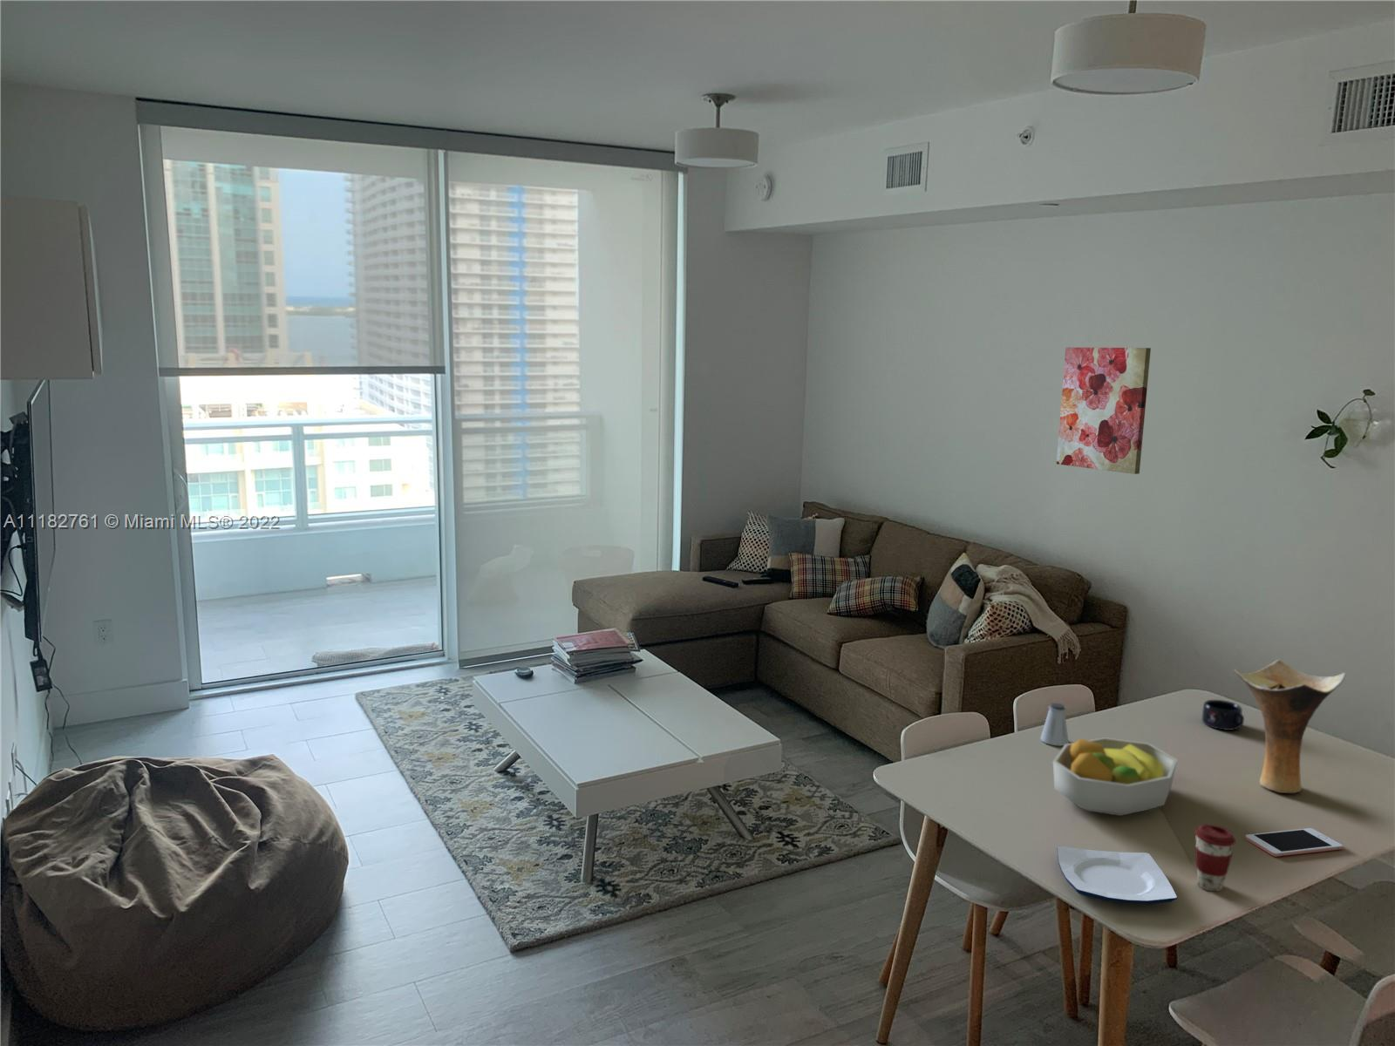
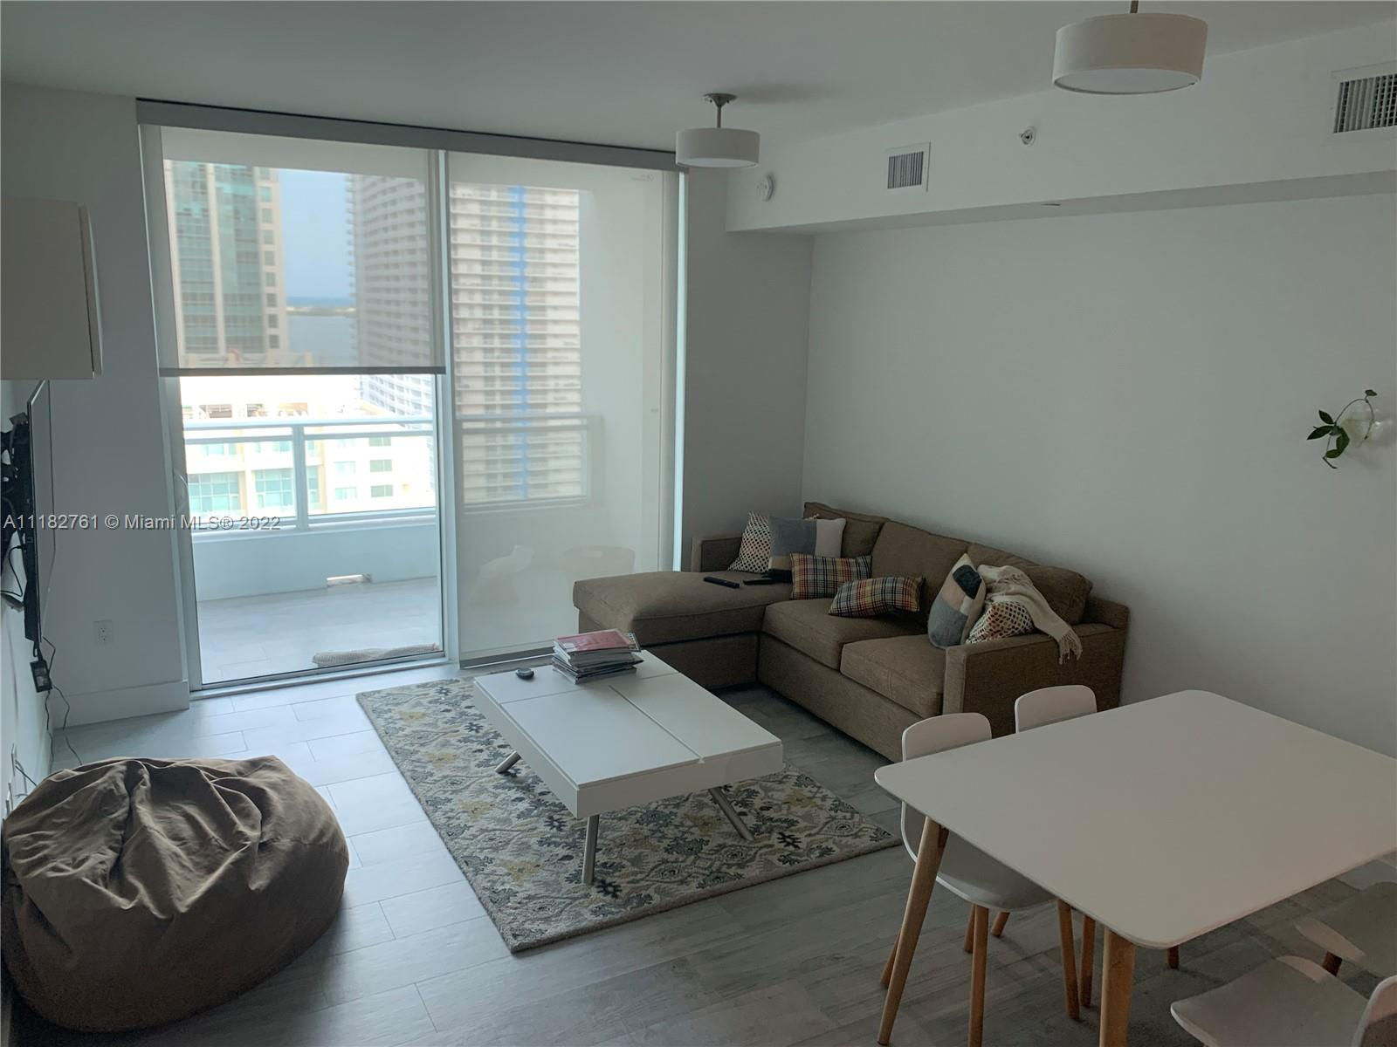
- plate [1056,846,1178,904]
- wall art [1056,347,1152,475]
- vase [1234,659,1347,794]
- saltshaker [1040,702,1070,747]
- fruit bowl [1052,736,1179,816]
- cell phone [1245,827,1344,858]
- mug [1201,699,1245,732]
- coffee cup [1194,824,1237,892]
